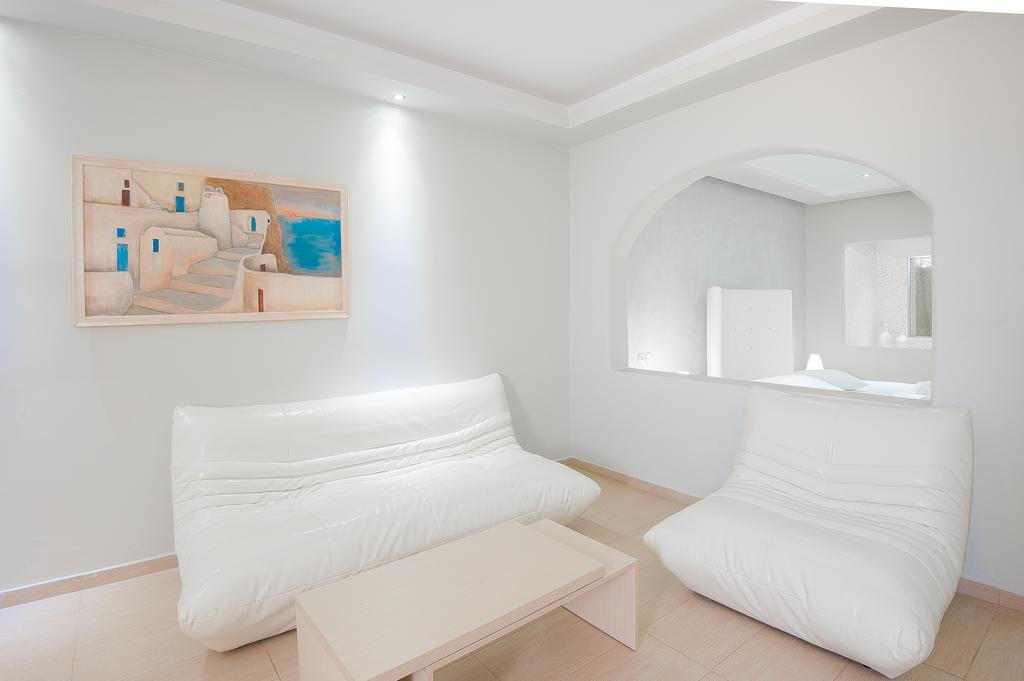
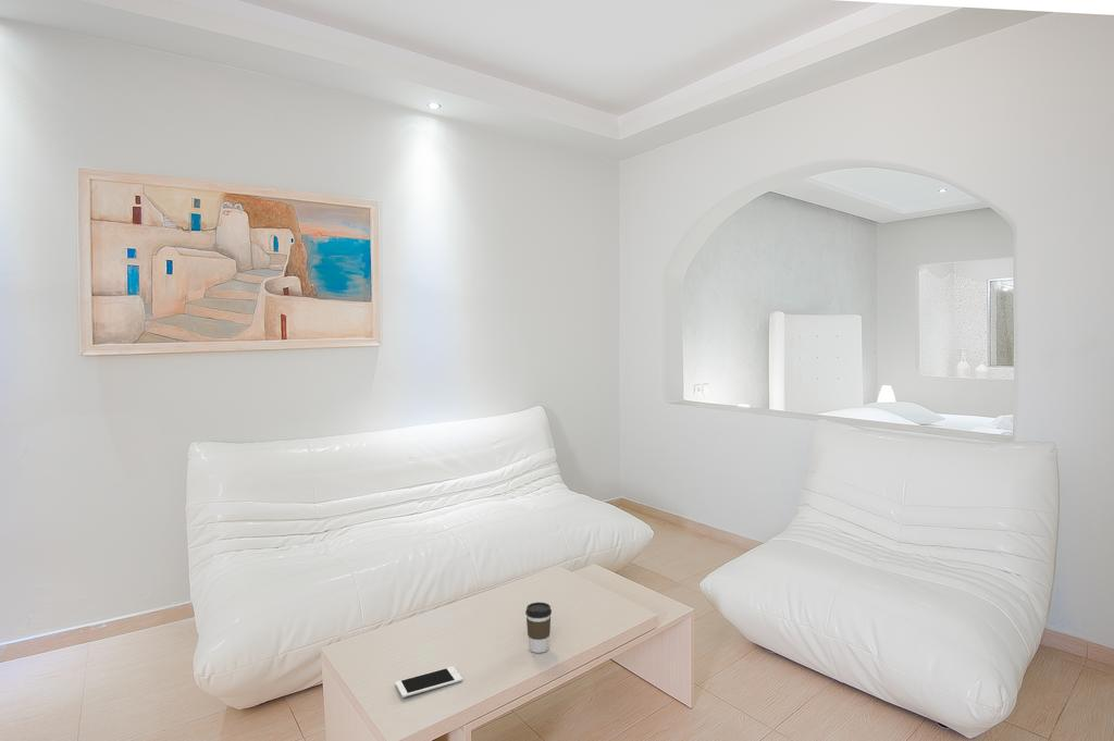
+ coffee cup [524,602,553,654]
+ cell phone [395,665,463,699]
